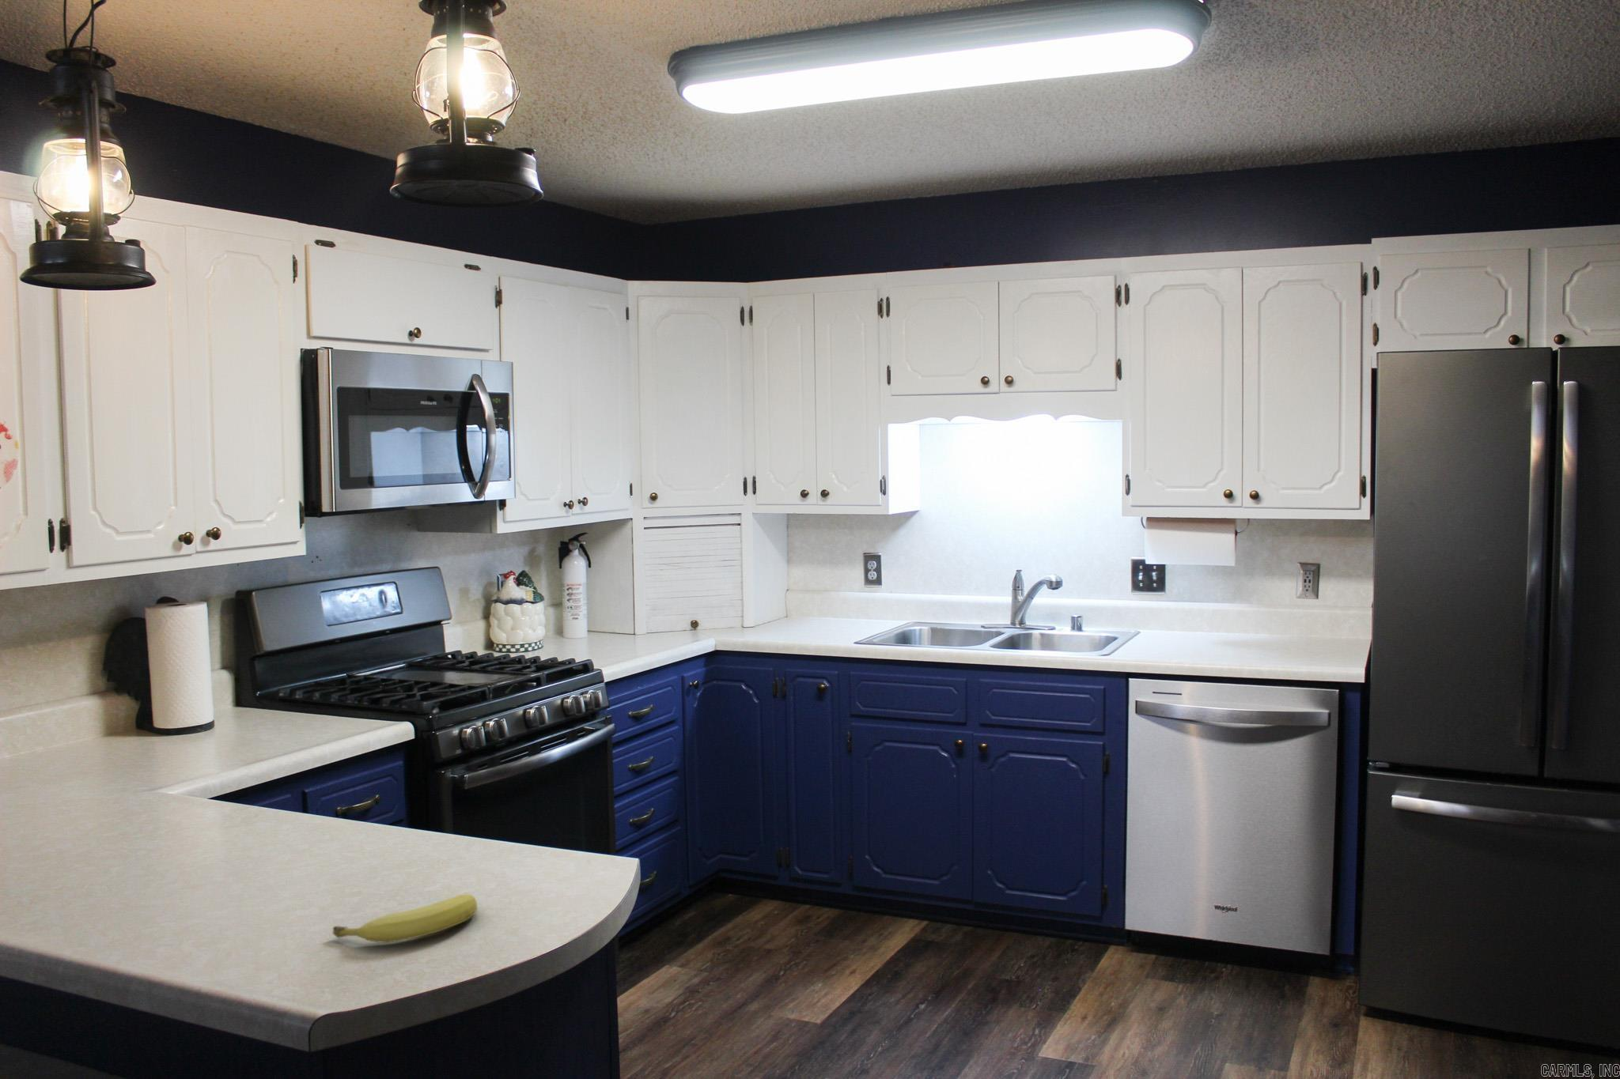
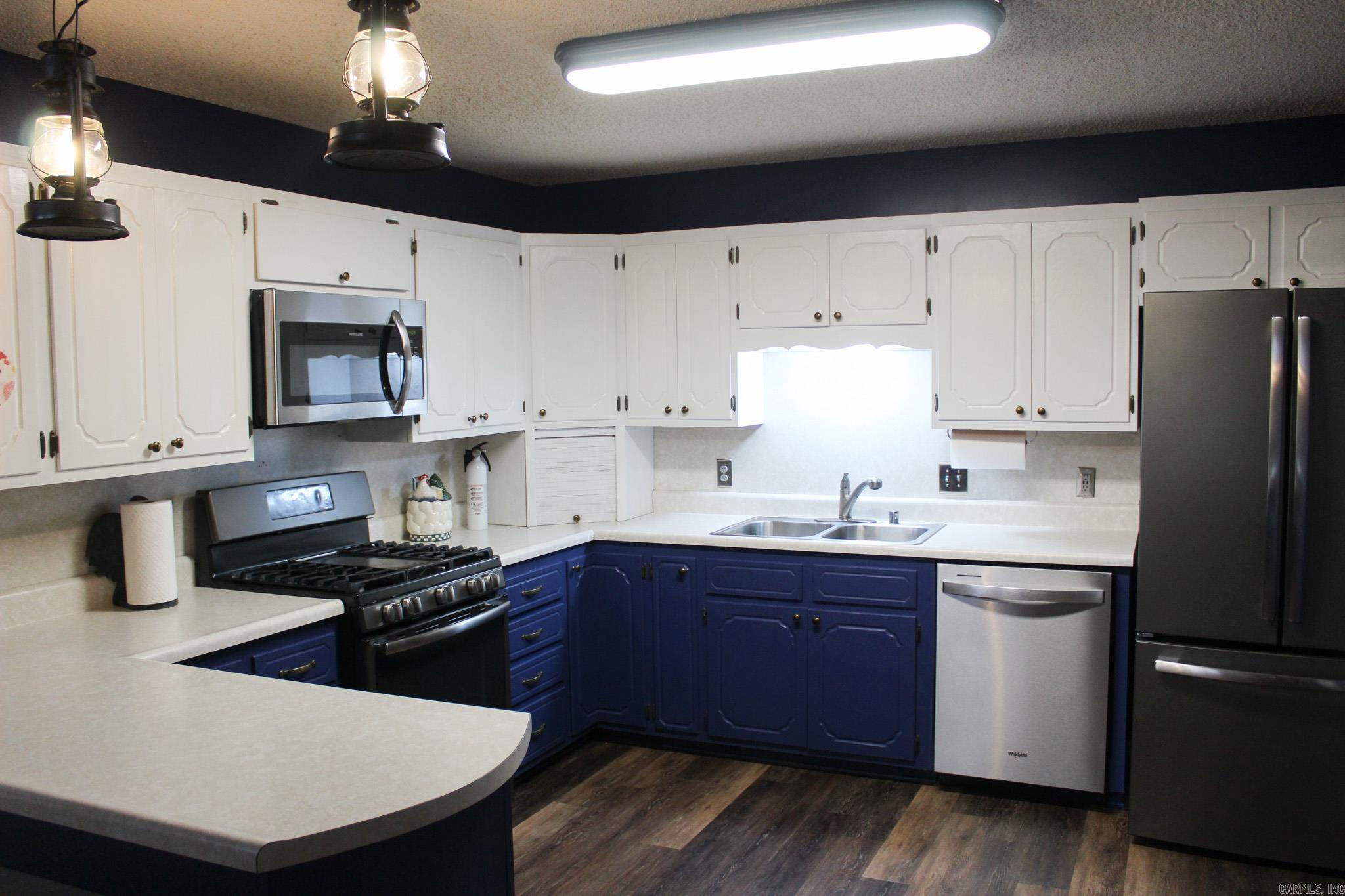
- fruit [332,894,478,944]
